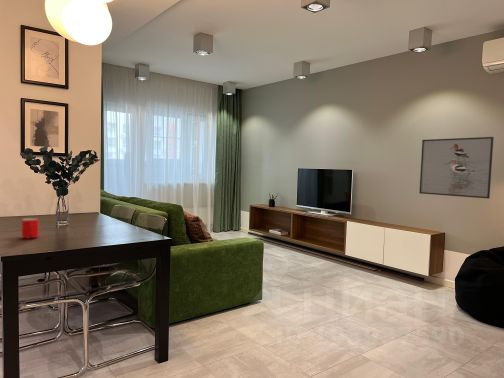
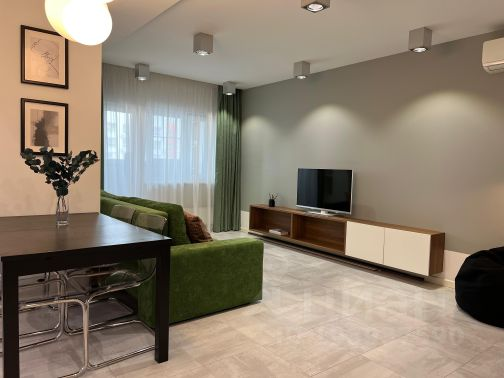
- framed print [418,136,495,199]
- cup [21,217,40,239]
